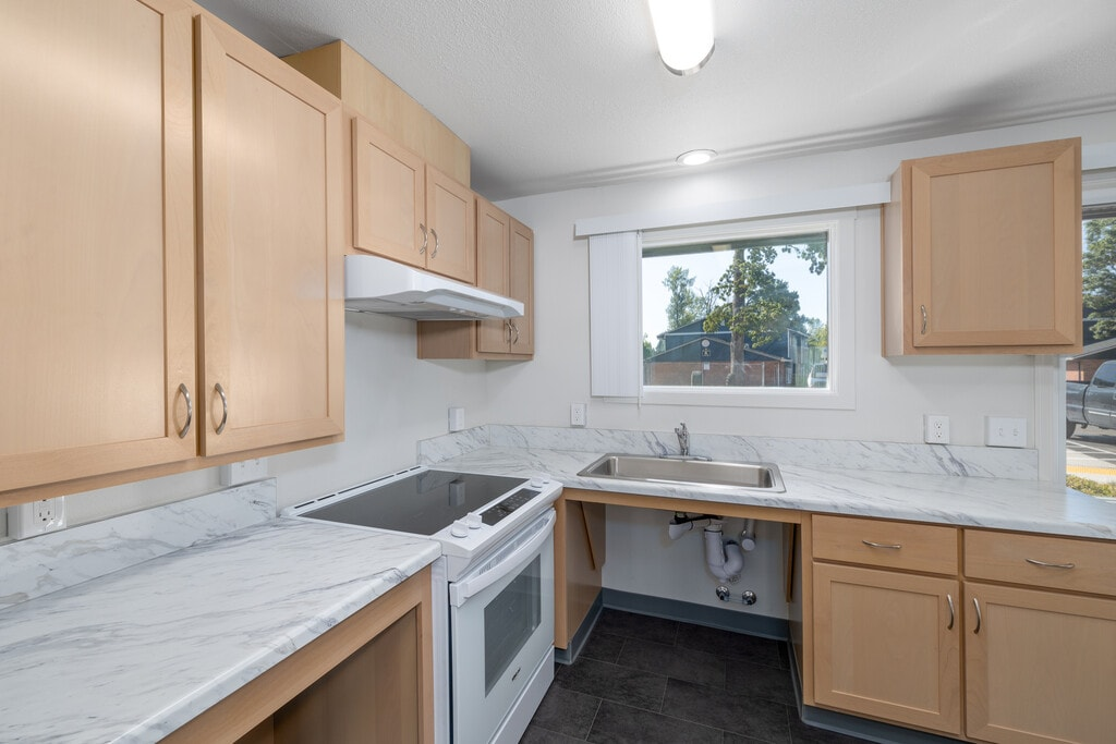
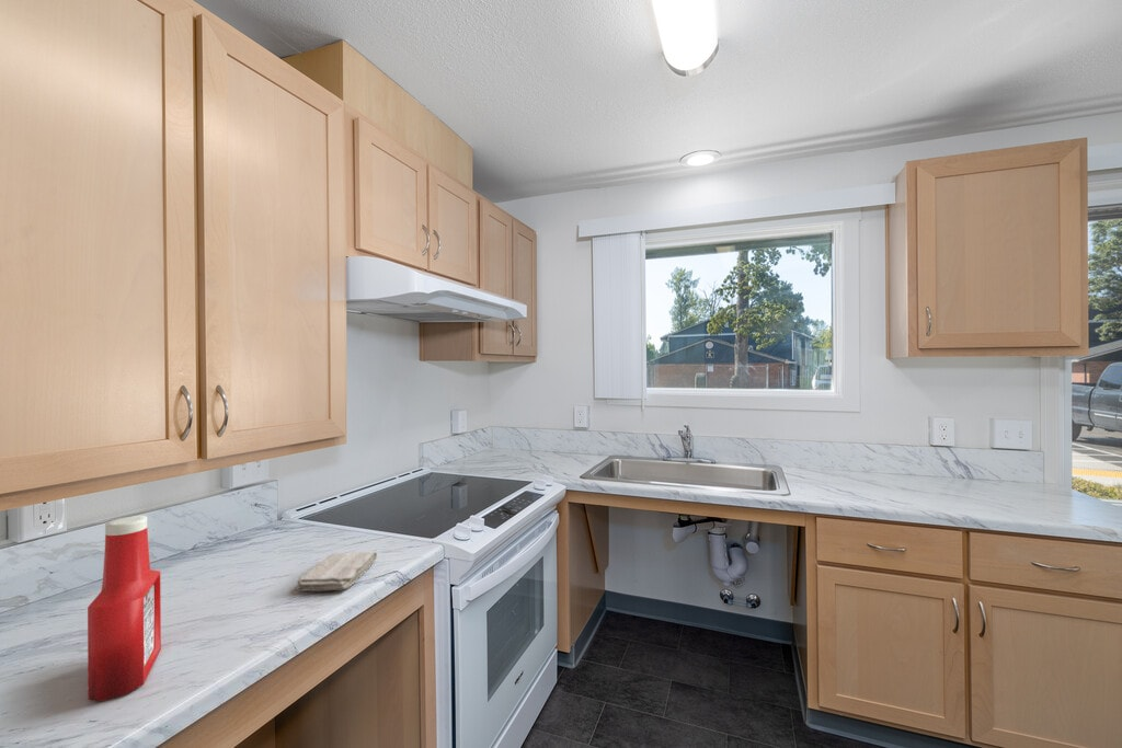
+ soap bottle [87,515,162,703]
+ washcloth [296,551,378,592]
